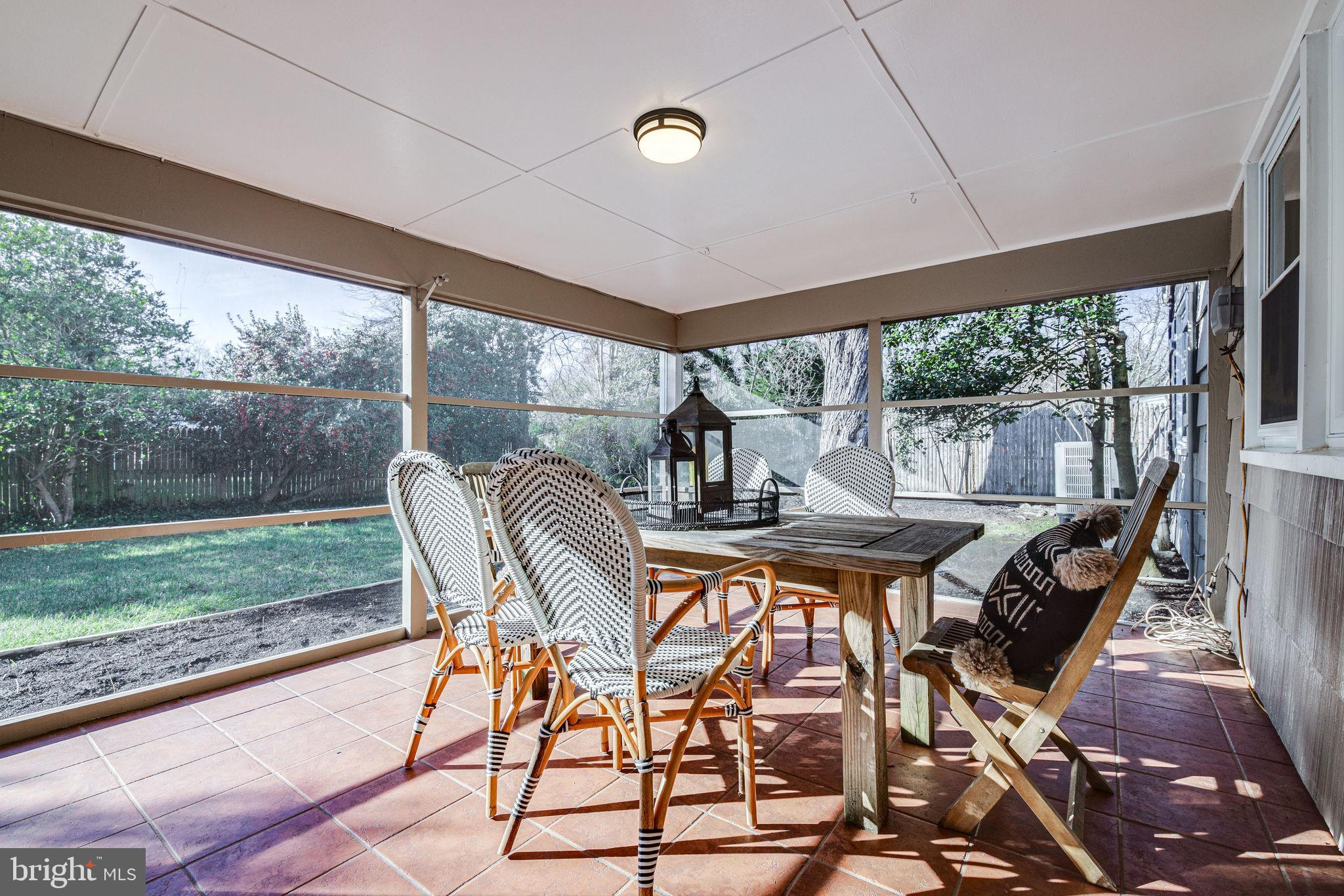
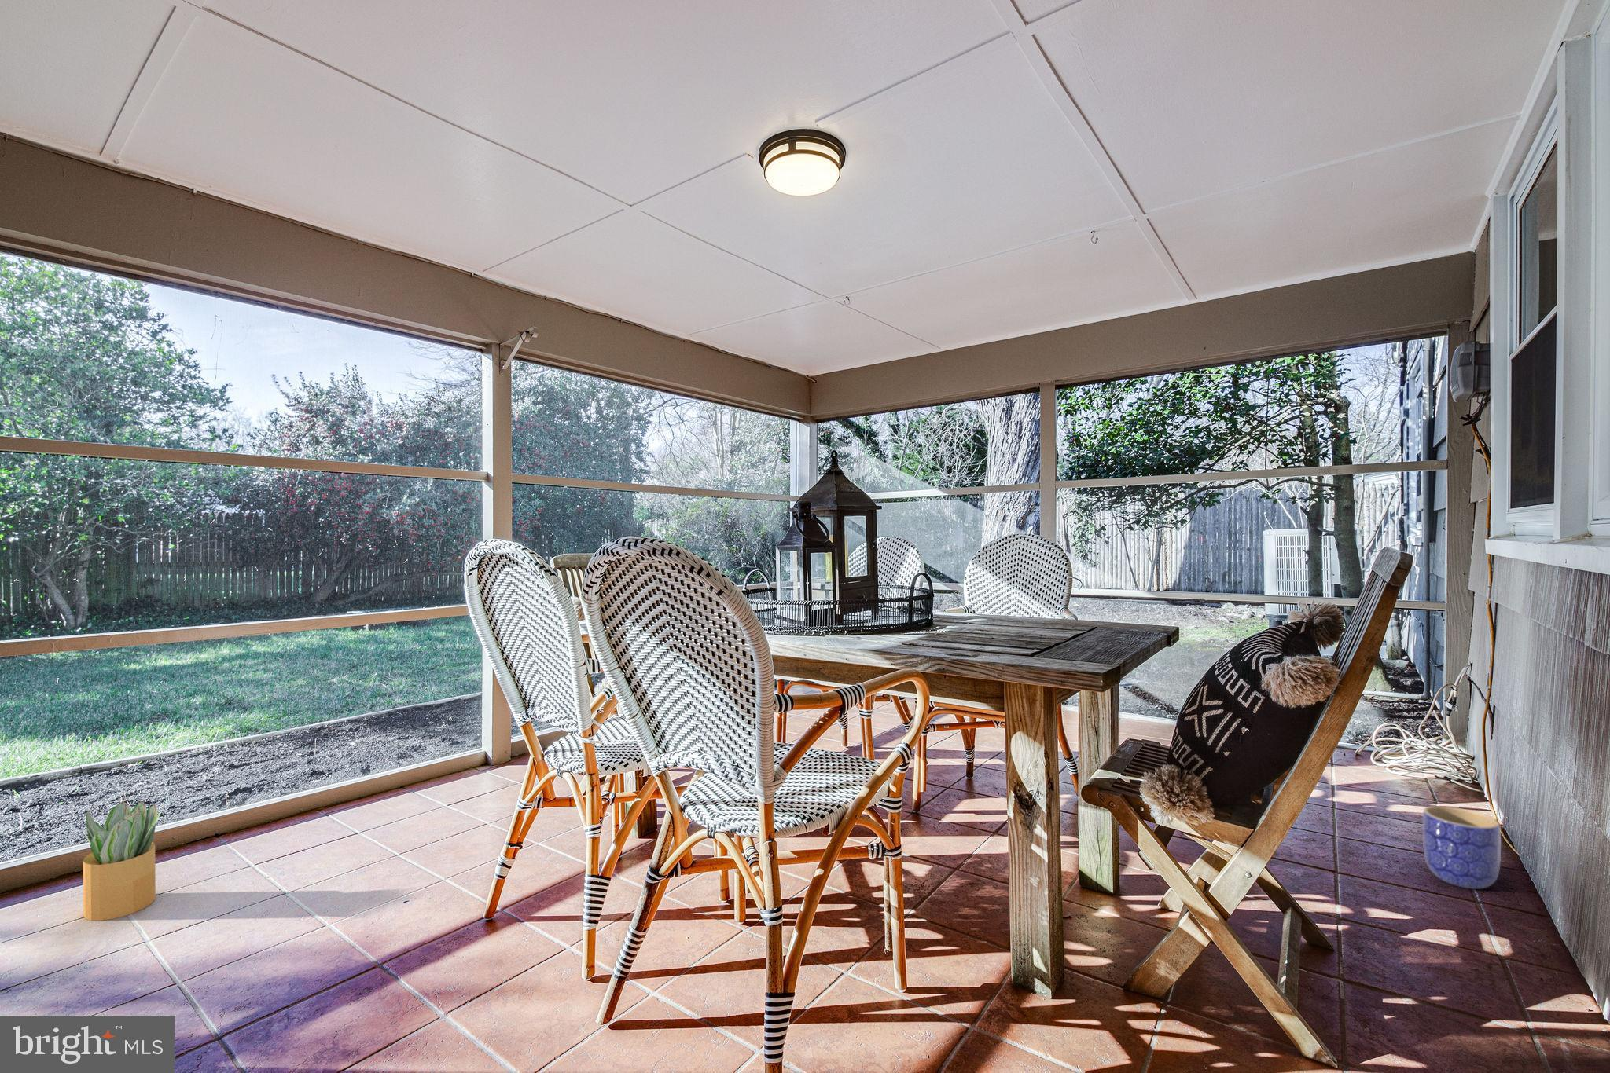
+ planter [1422,805,1501,890]
+ potted plant [81,800,162,921]
